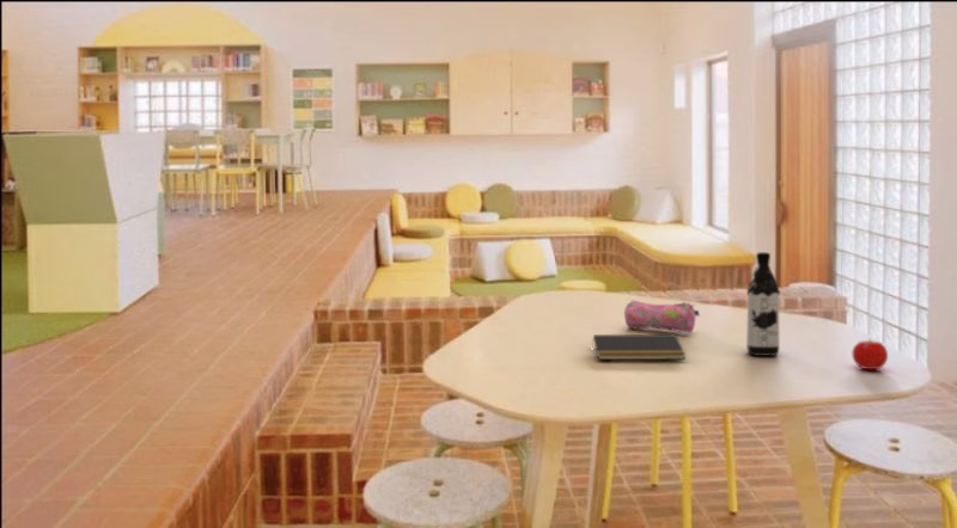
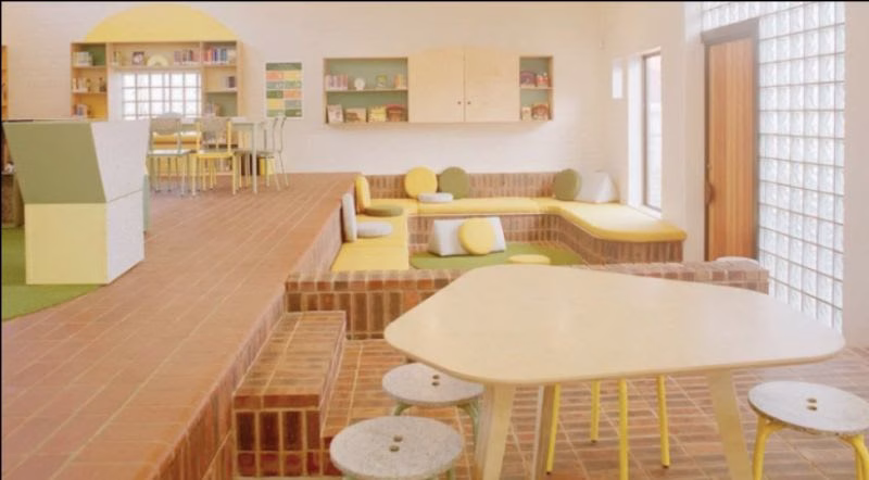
- water bottle [745,251,781,357]
- fruit [851,337,889,370]
- pencil case [623,299,701,333]
- notepad [591,333,687,361]
